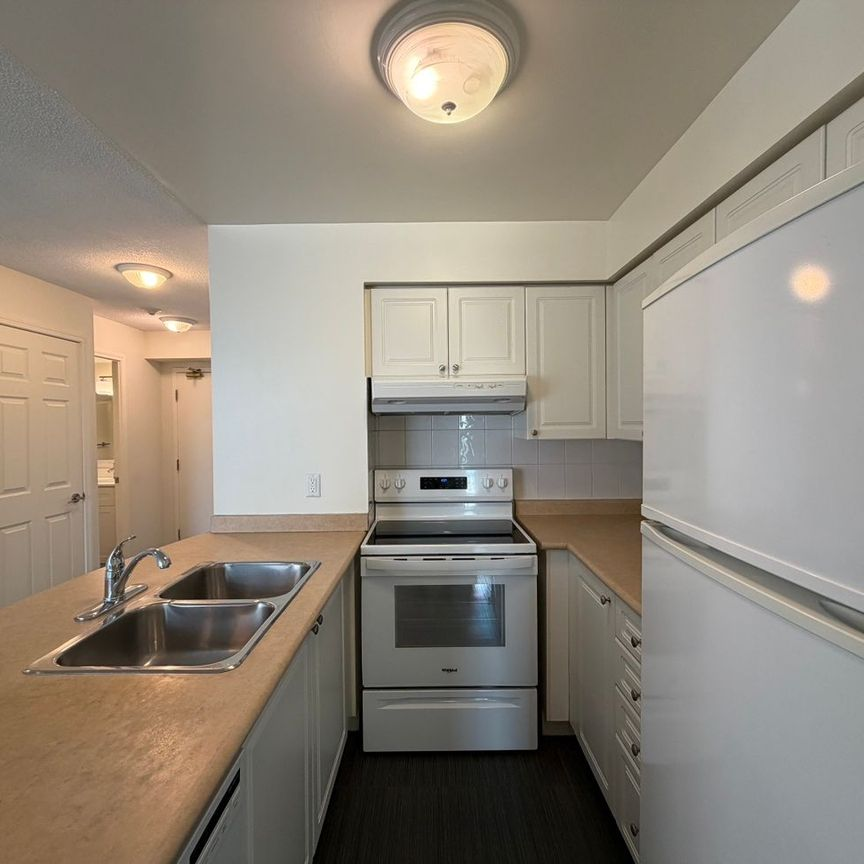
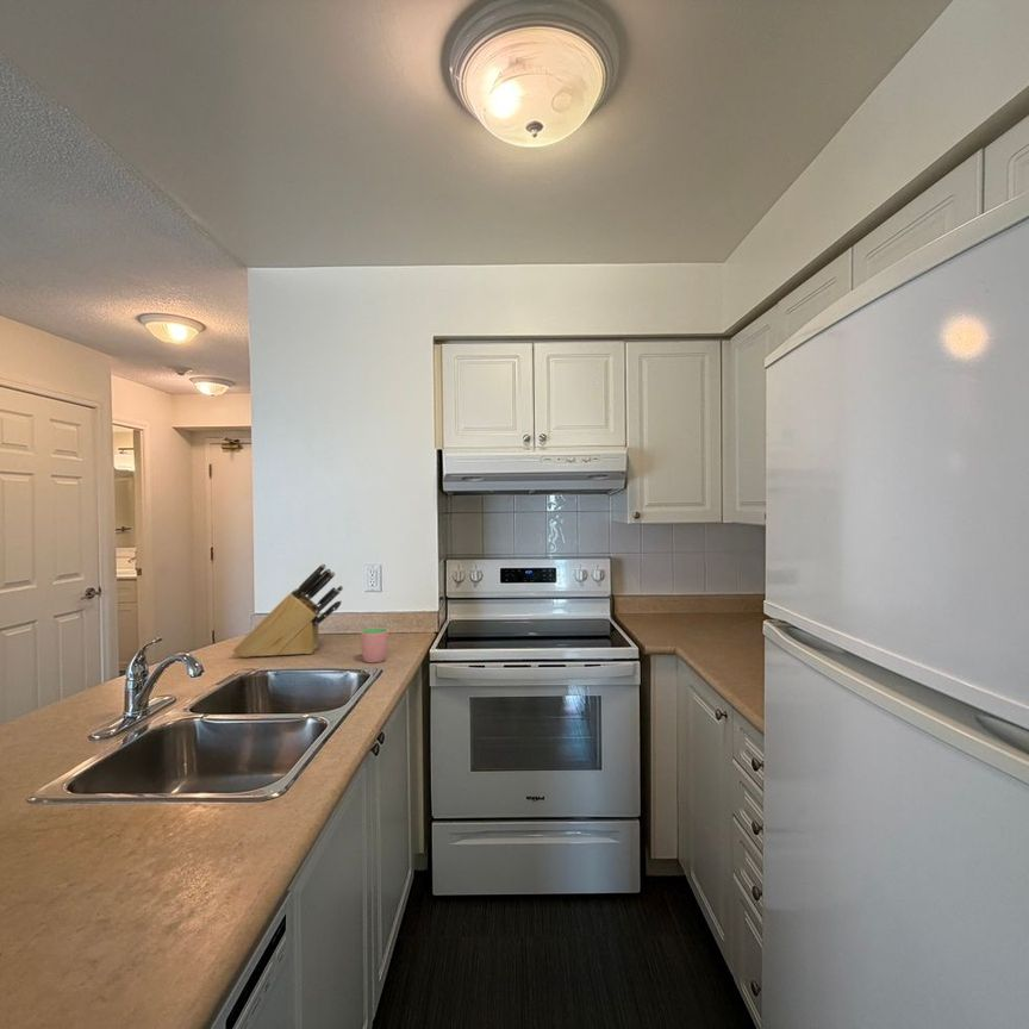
+ knife block [232,562,344,659]
+ cup [360,626,389,663]
